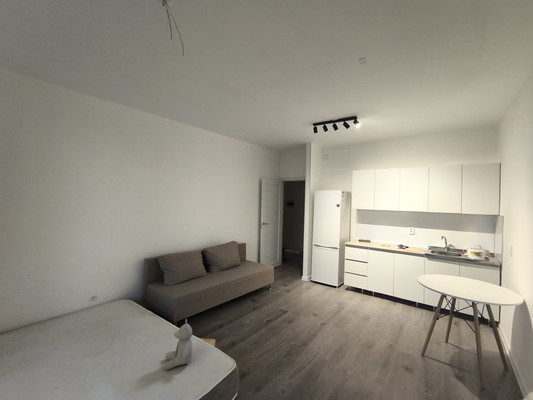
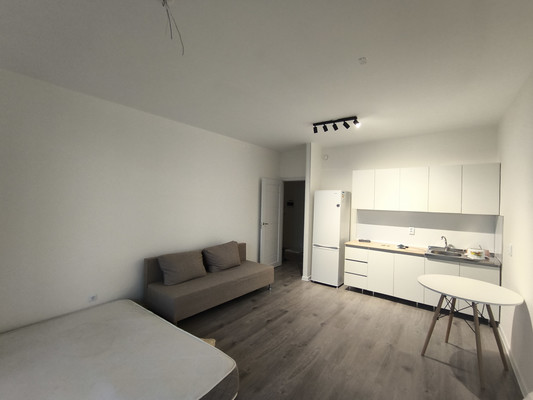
- teddy bear [163,318,193,371]
